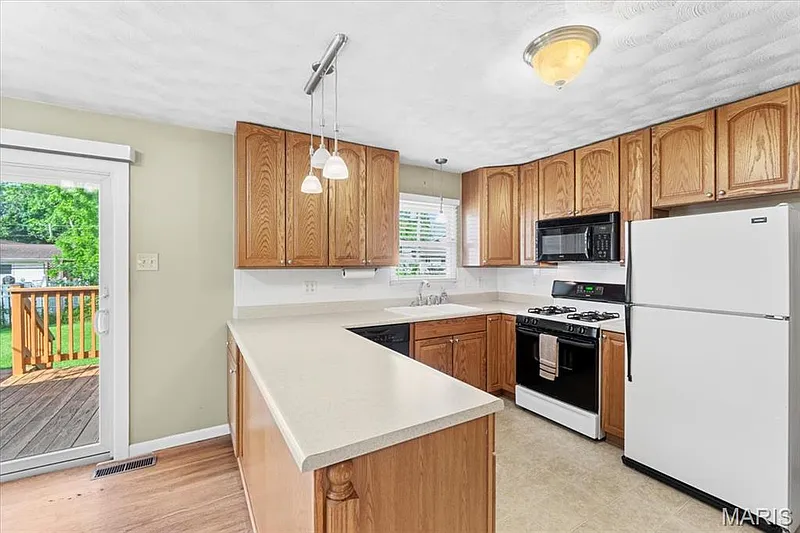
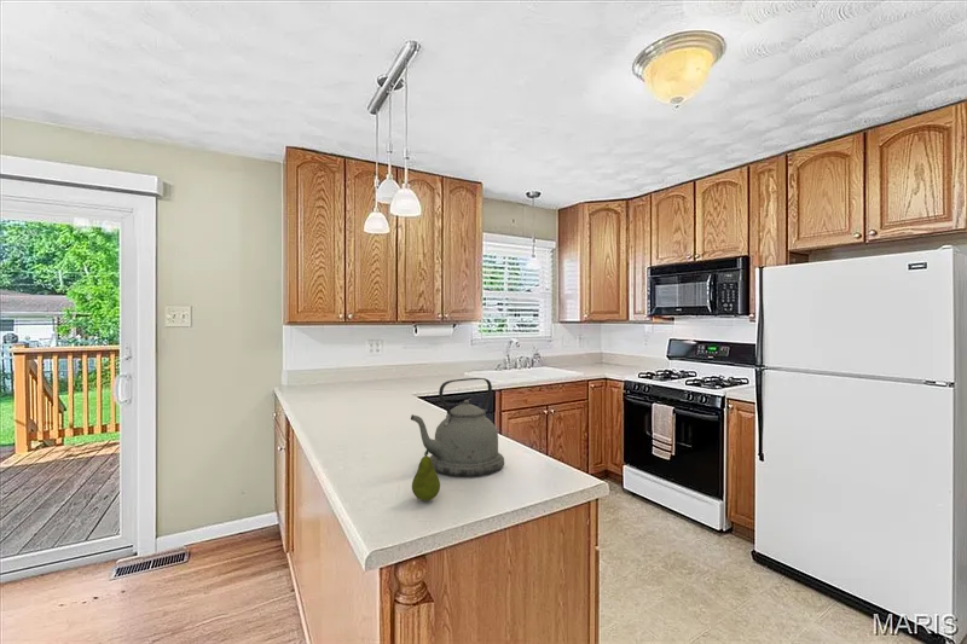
+ fruit [411,448,441,503]
+ kettle [410,377,505,477]
